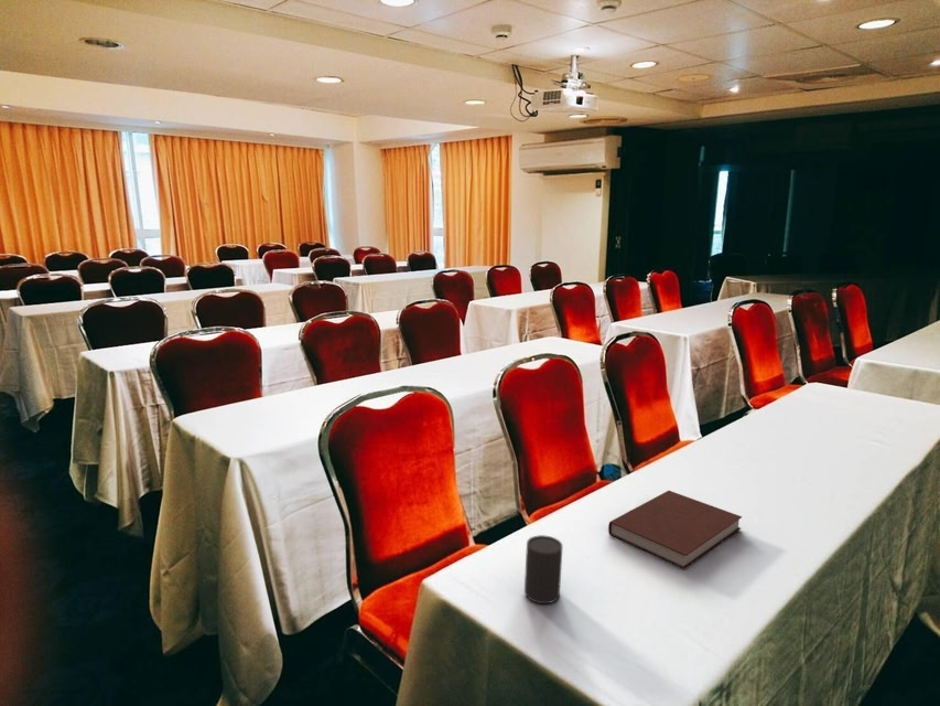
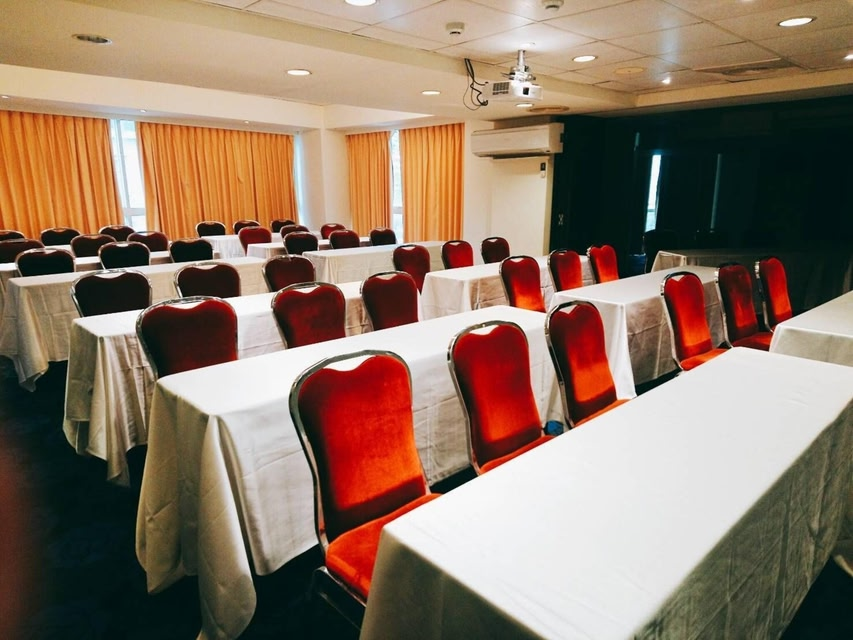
- notebook [607,490,743,570]
- cup [523,534,564,605]
